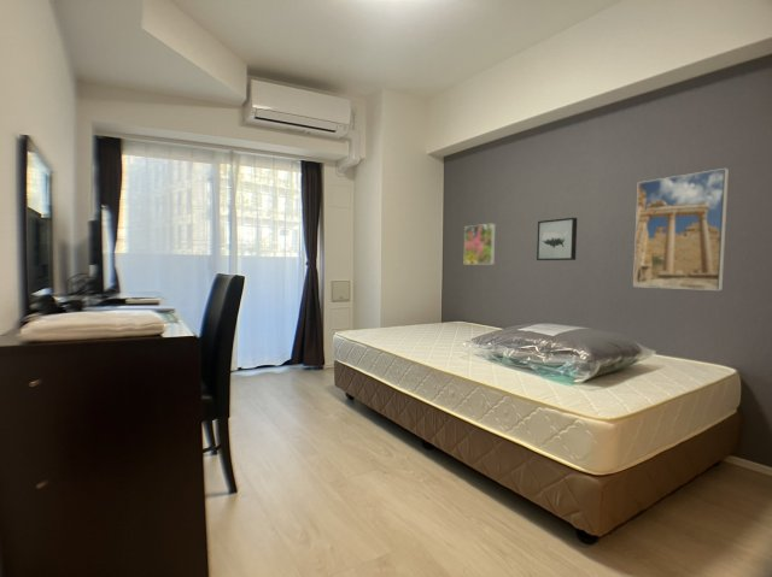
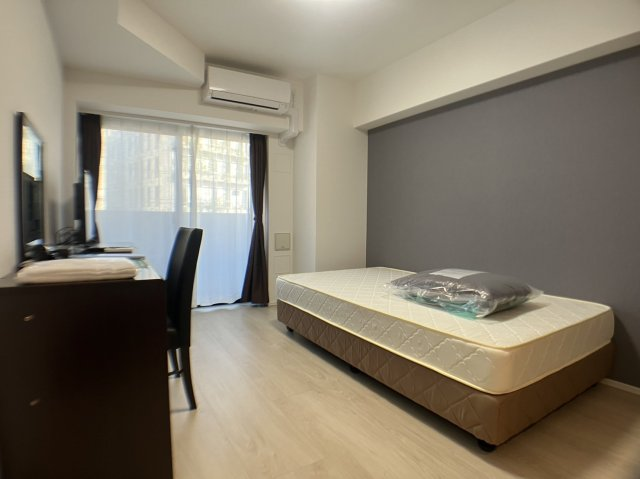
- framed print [463,223,496,265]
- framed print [632,167,730,292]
- wall art [536,217,578,261]
